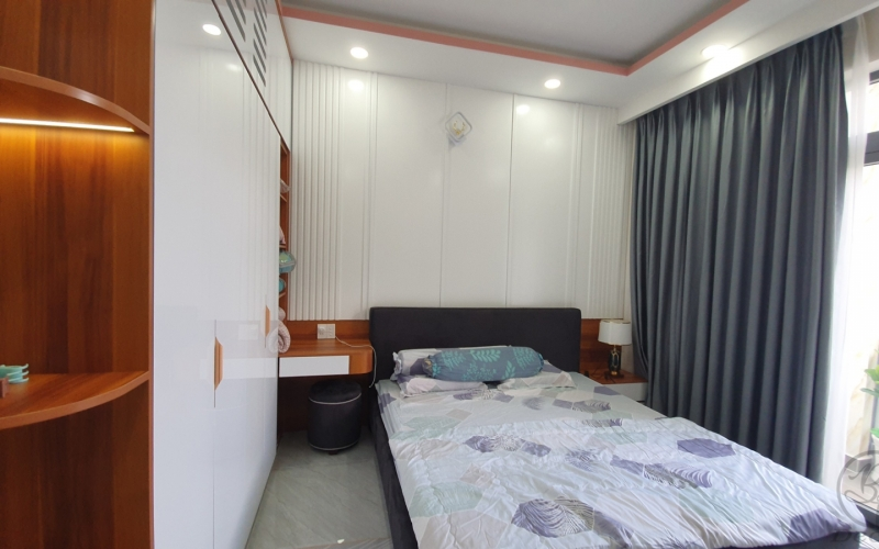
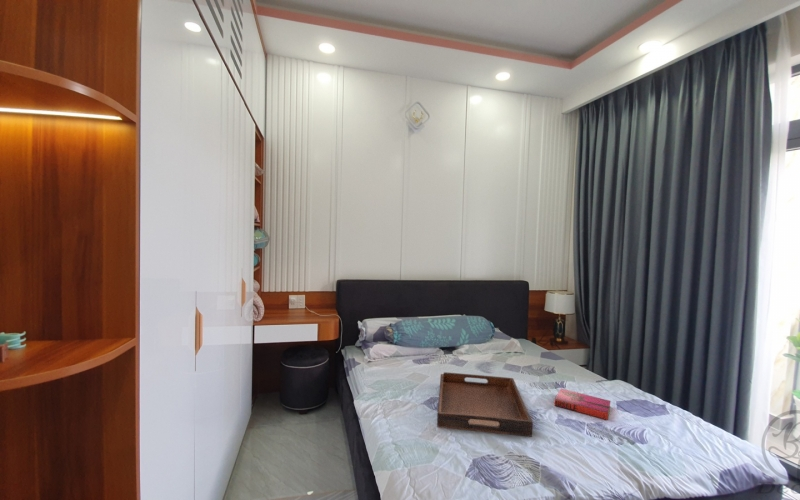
+ serving tray [436,371,534,438]
+ hardback book [553,388,612,421]
